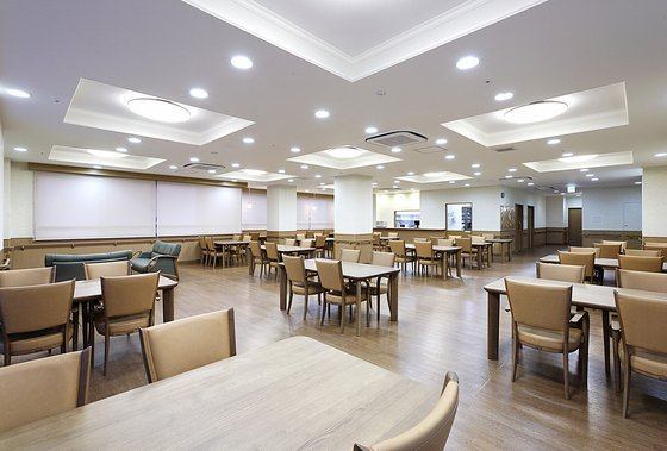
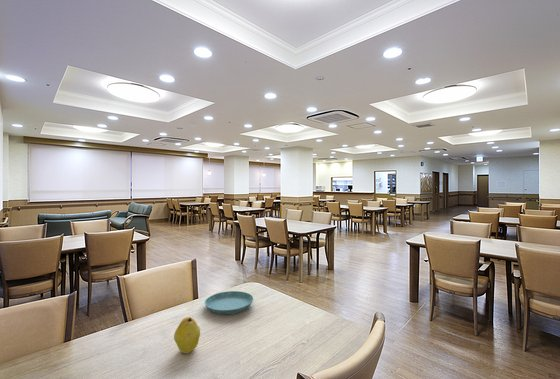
+ saucer [204,290,254,315]
+ fruit [173,316,201,355]
